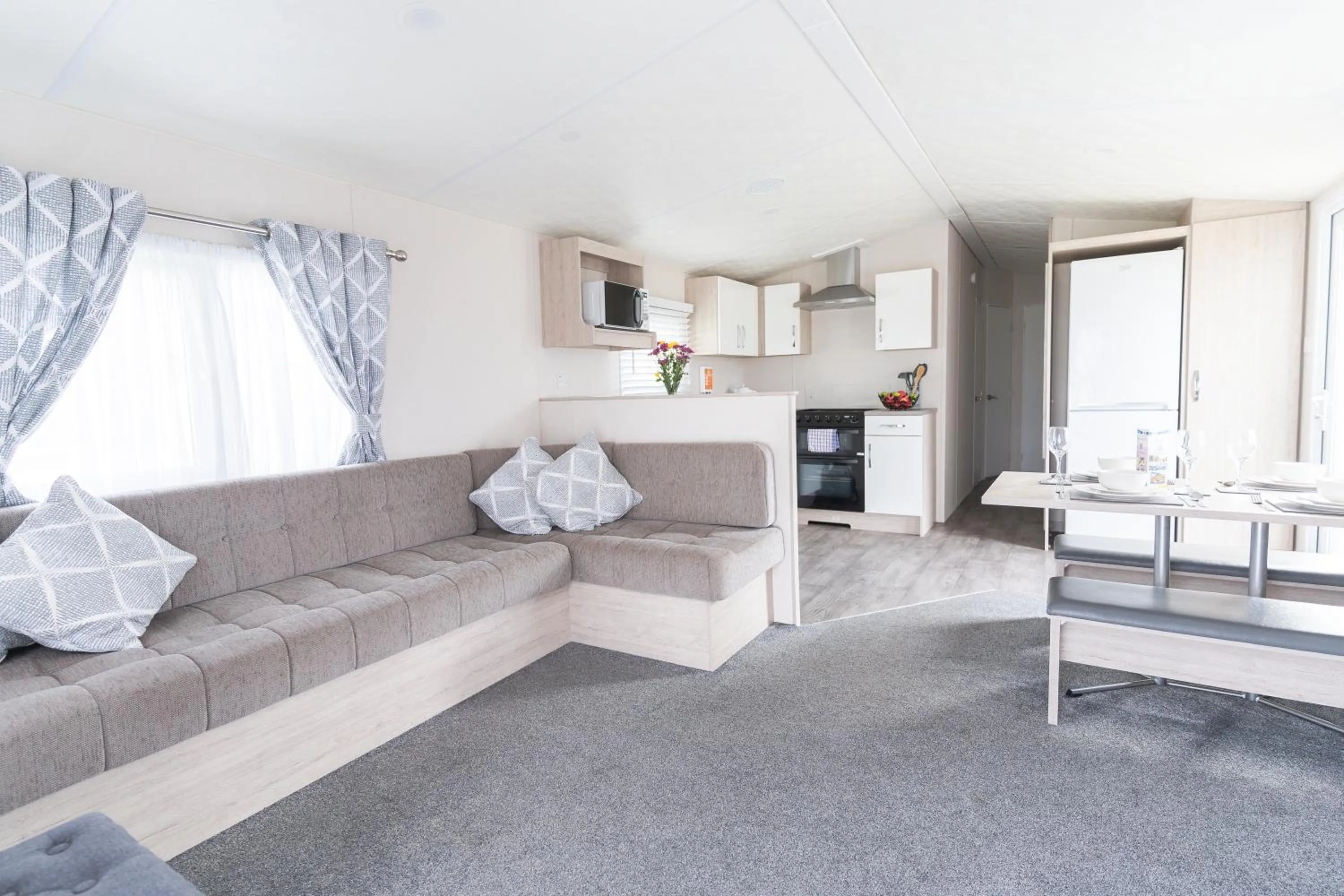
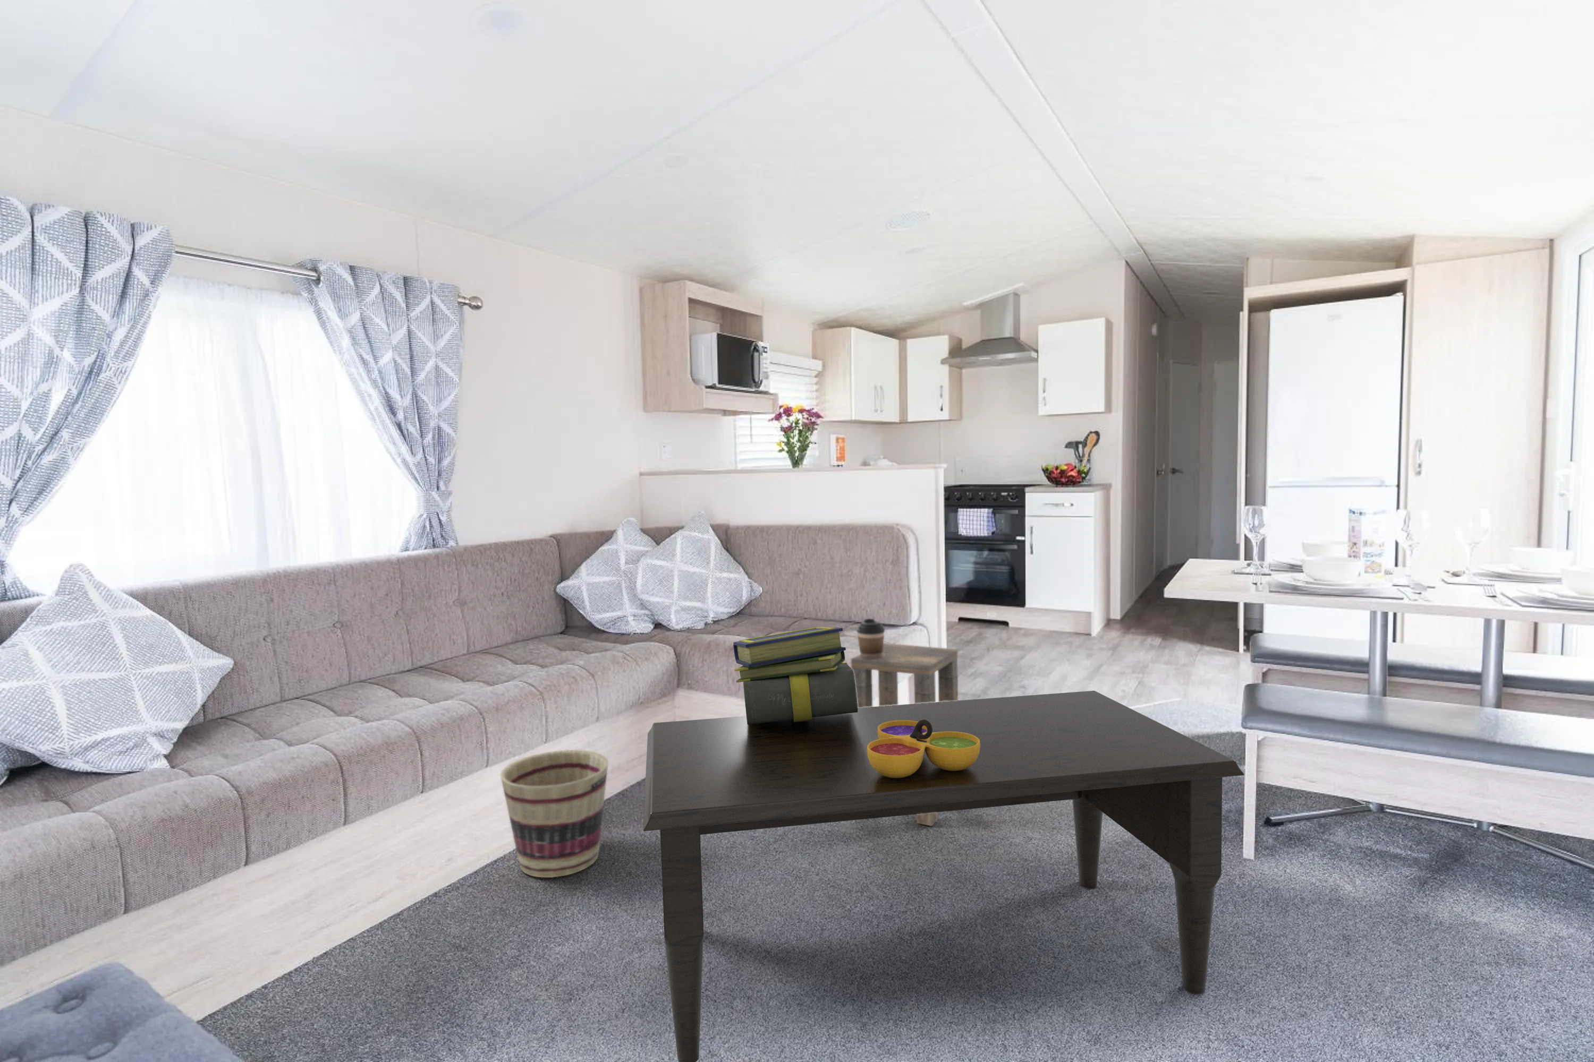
+ coffee table [643,690,1245,1062]
+ basket [500,749,608,878]
+ side table [850,642,958,827]
+ stack of books [733,626,857,725]
+ coffee cup [856,618,886,659]
+ decorative bowl [867,719,981,779]
